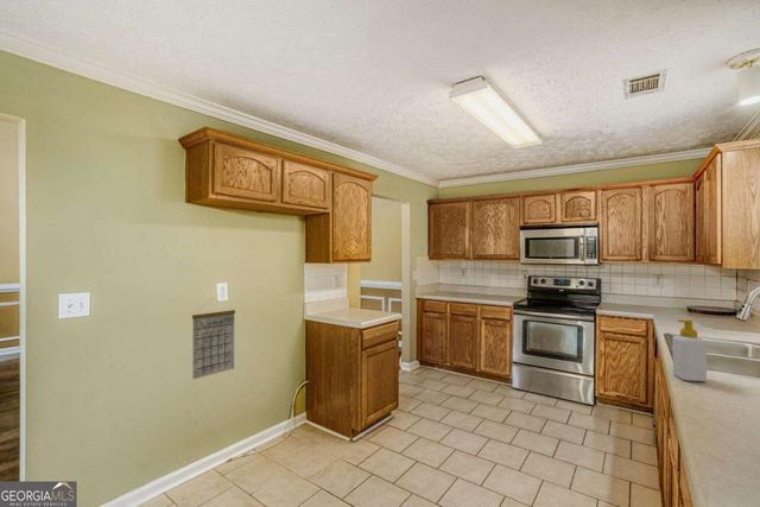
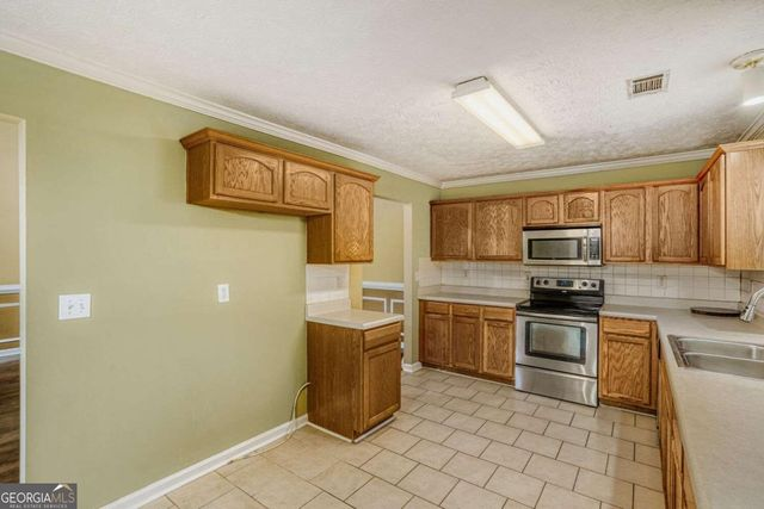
- calendar [191,297,236,380]
- soap bottle [671,318,708,382]
